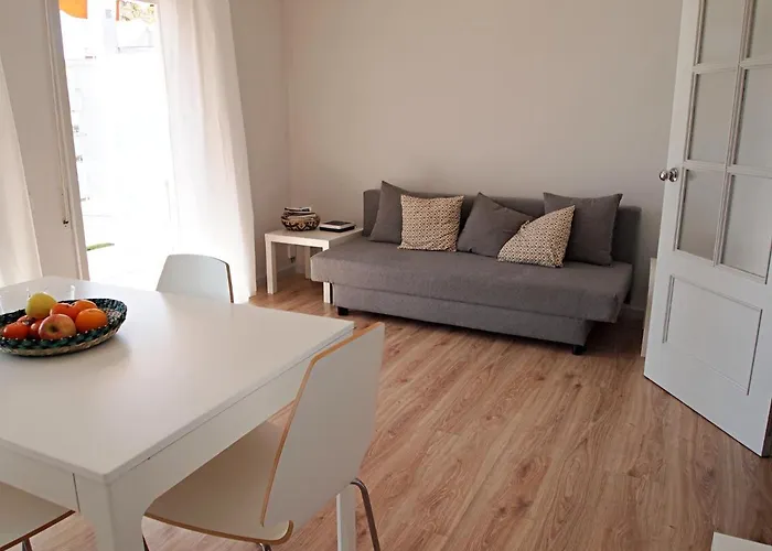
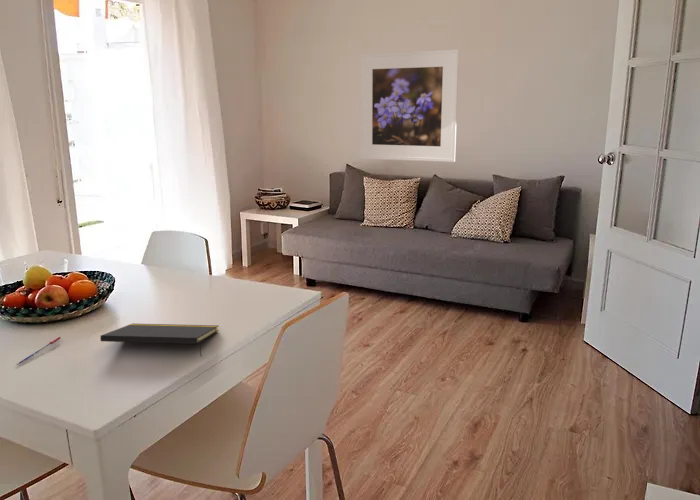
+ notepad [99,322,220,356]
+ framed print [358,49,460,163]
+ pen [17,336,62,365]
